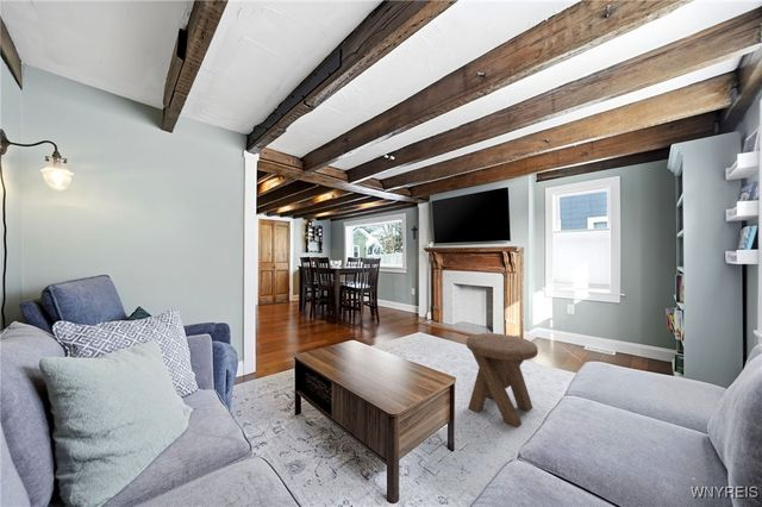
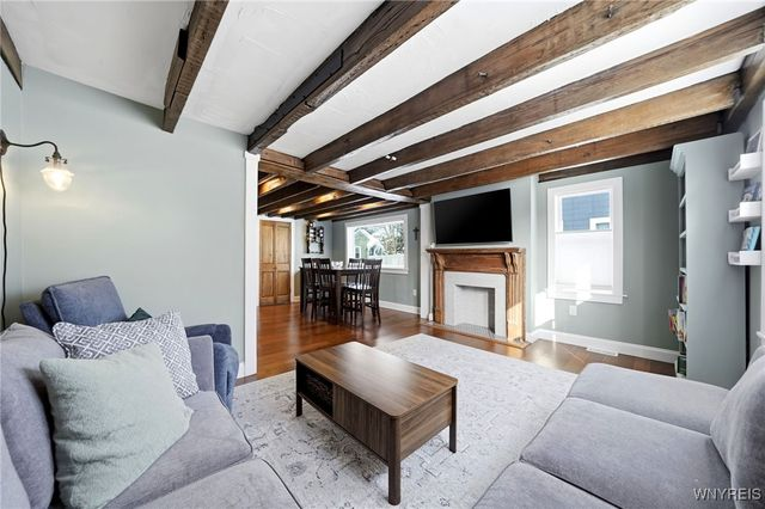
- music stool [466,332,539,428]
